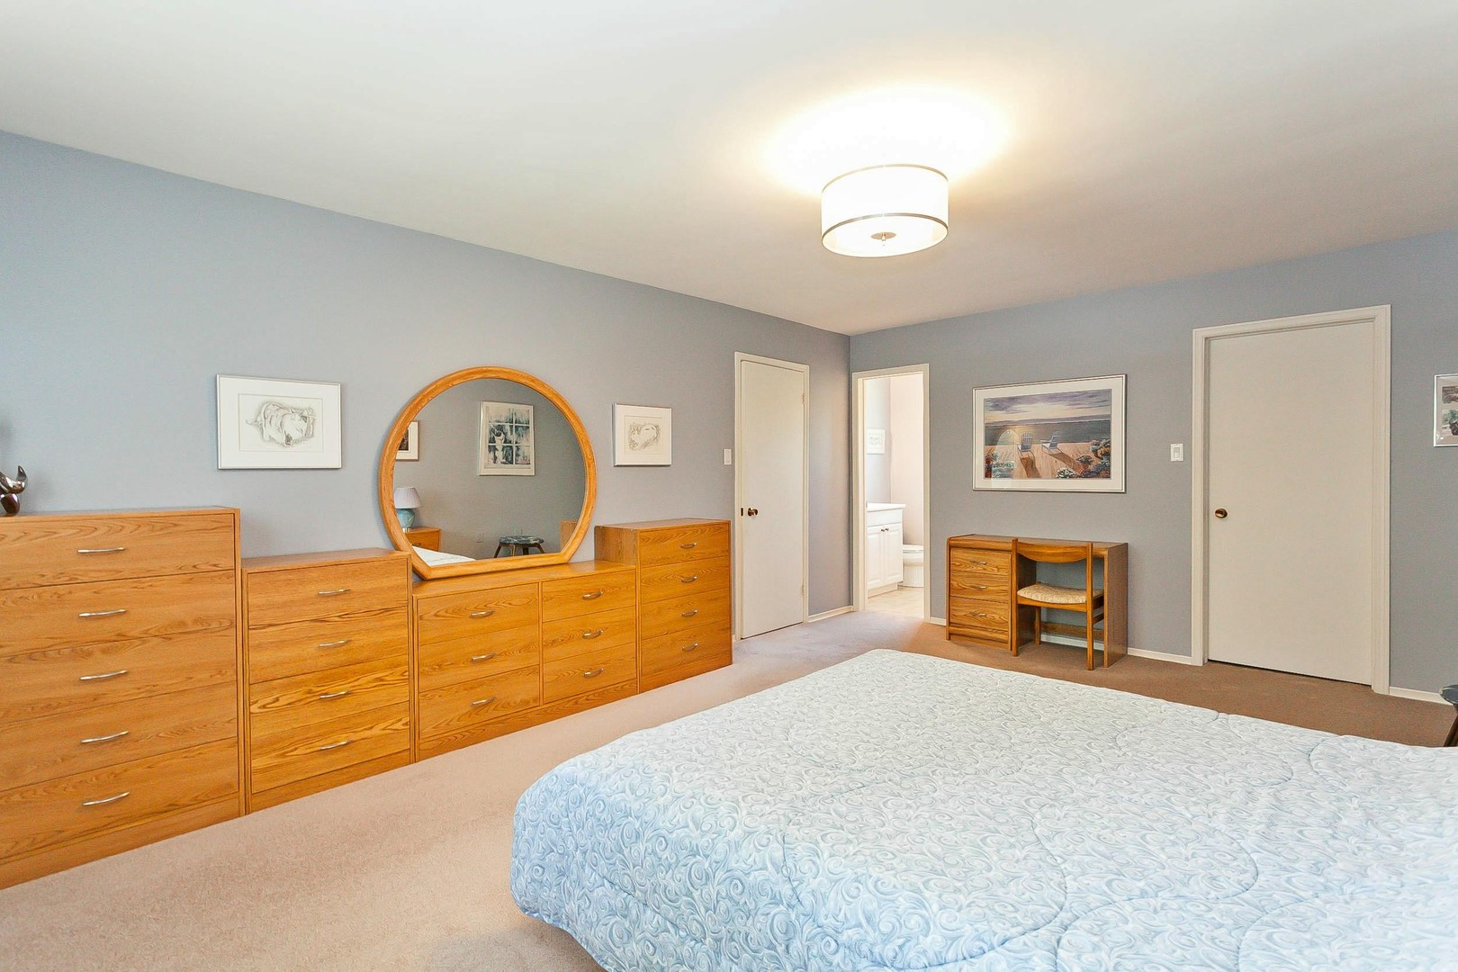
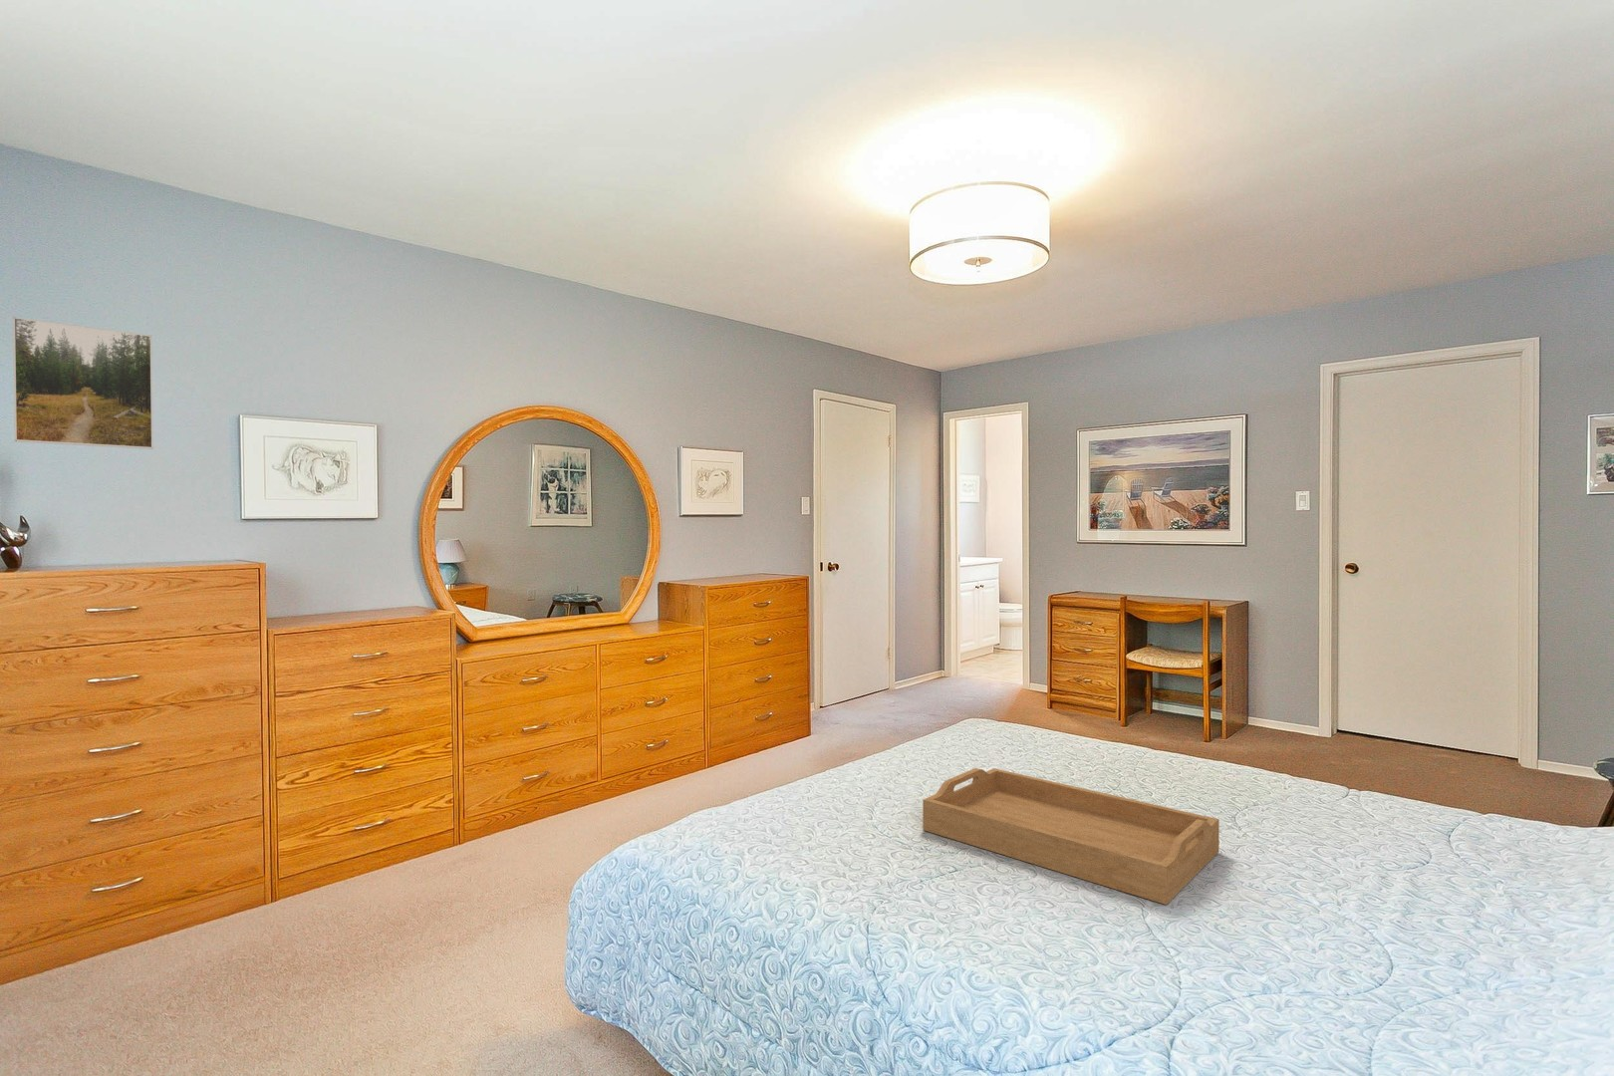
+ serving tray [921,767,1220,905]
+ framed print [12,316,155,450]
